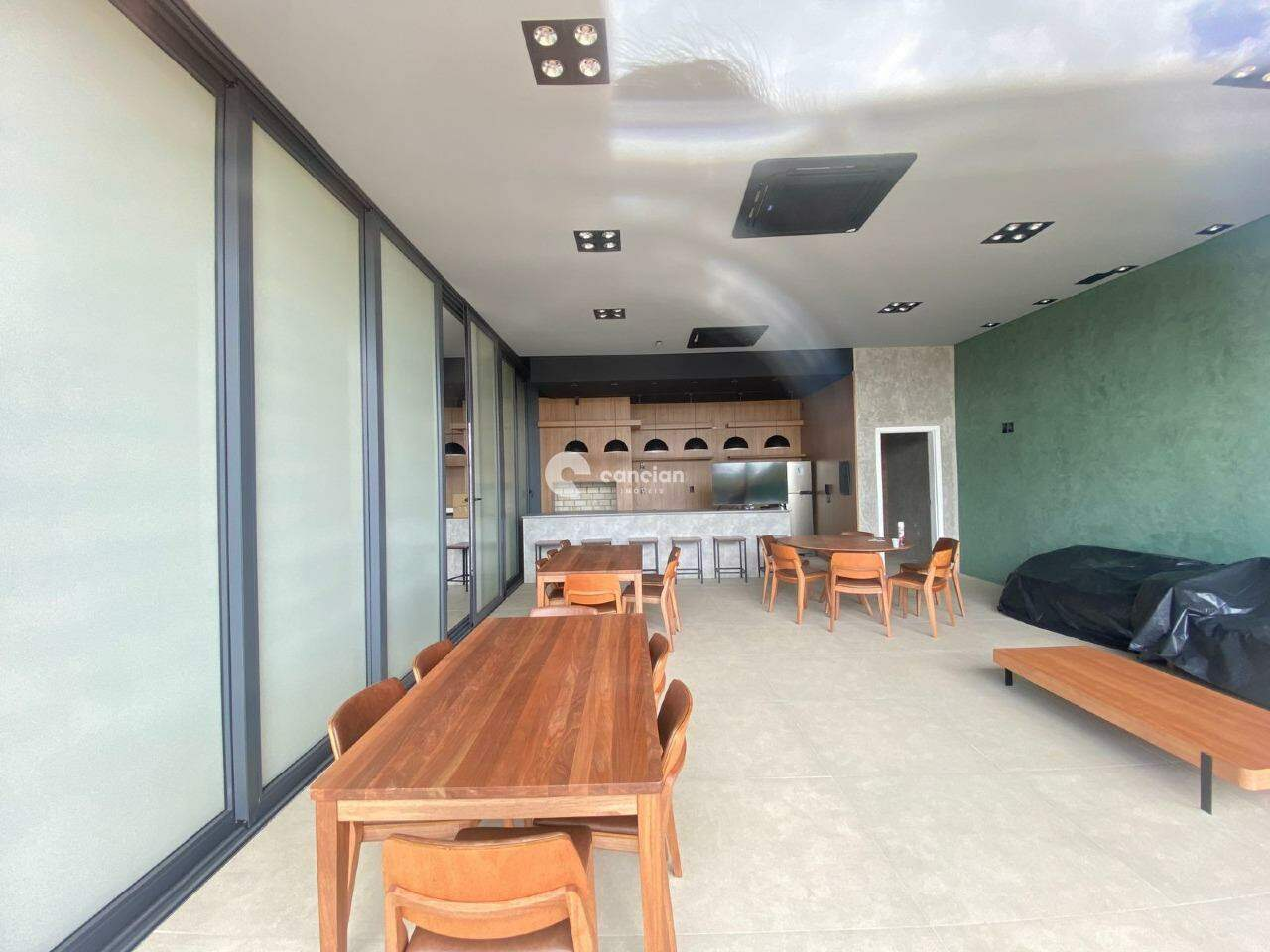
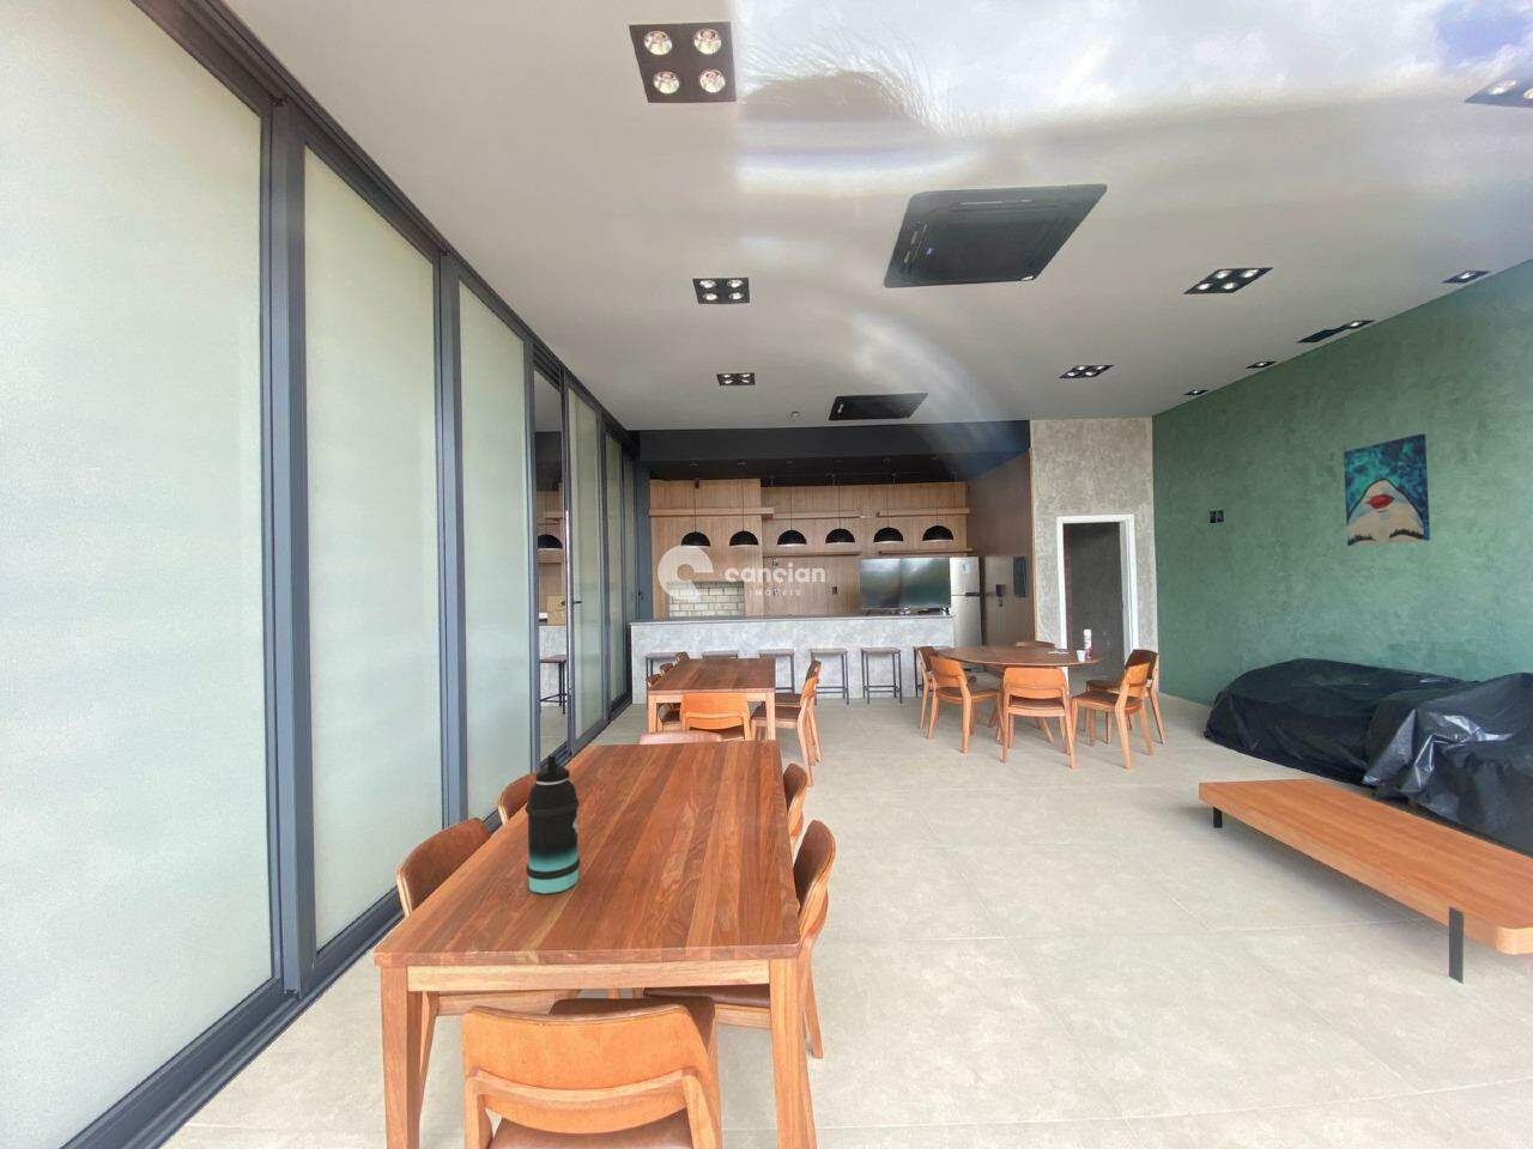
+ bottle [525,756,581,896]
+ wall art [1342,433,1432,547]
